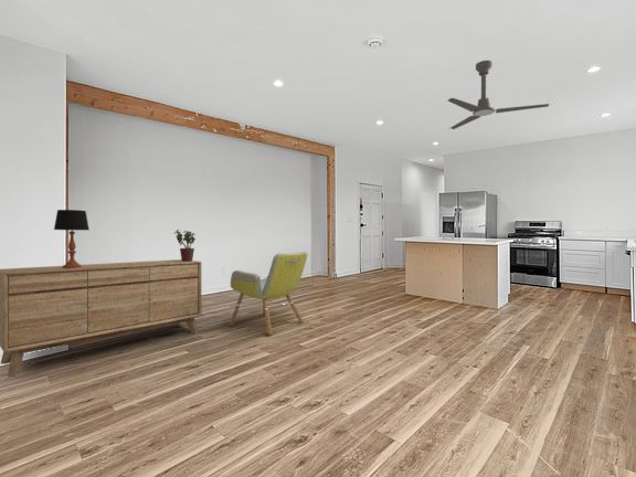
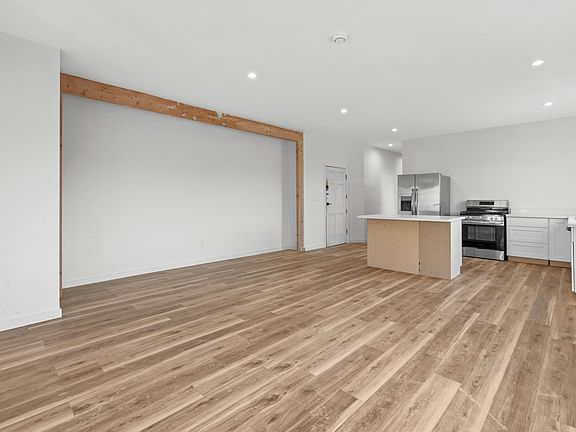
- table lamp [53,209,91,268]
- sideboard [0,258,202,379]
- ceiling fan [447,60,550,130]
- armchair [227,251,308,336]
- potted plant [173,229,197,262]
